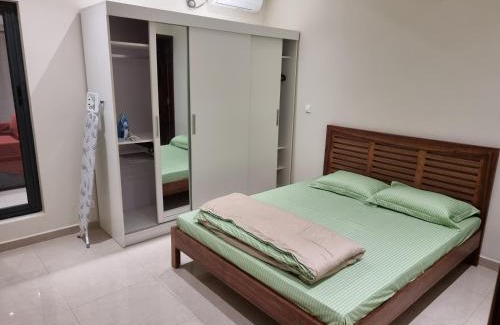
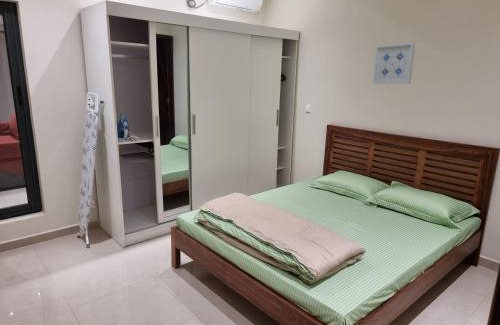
+ wall art [372,41,416,85]
